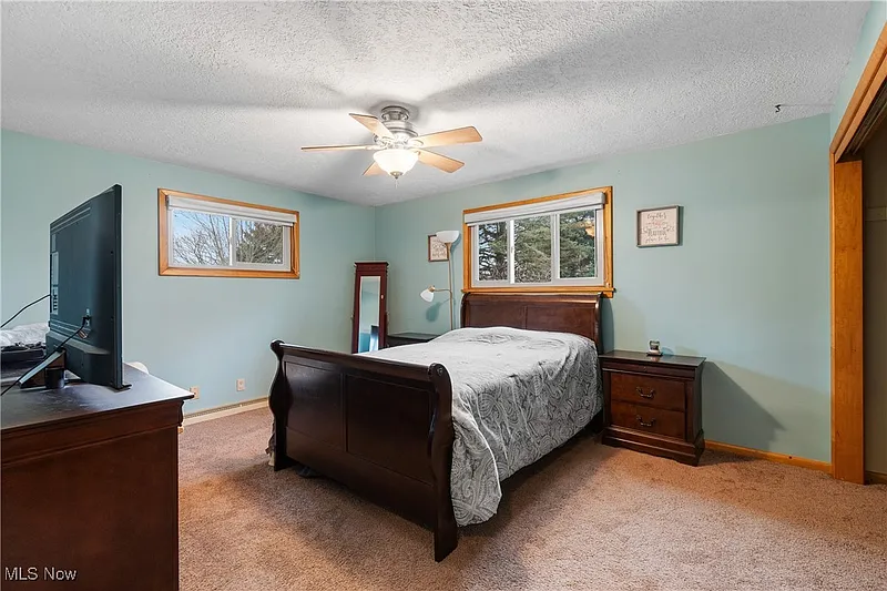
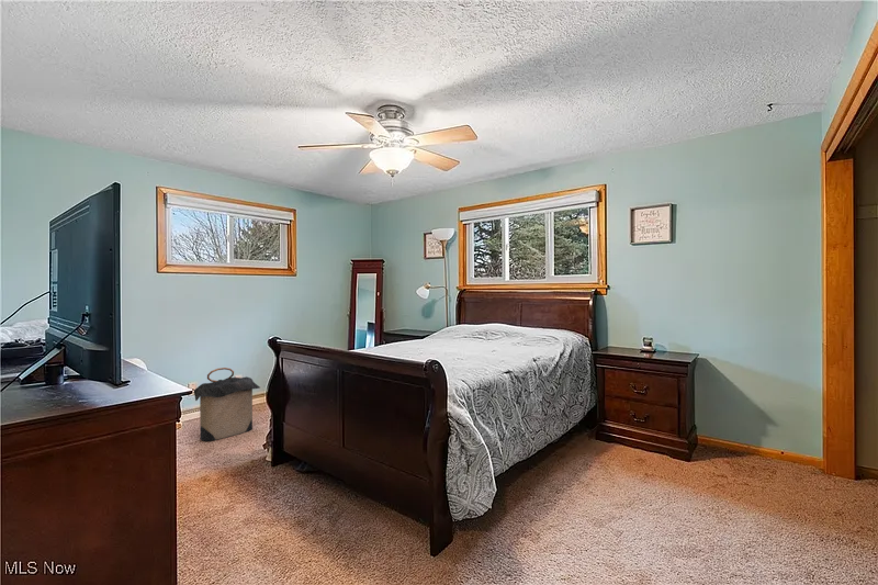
+ laundry hamper [192,367,261,442]
